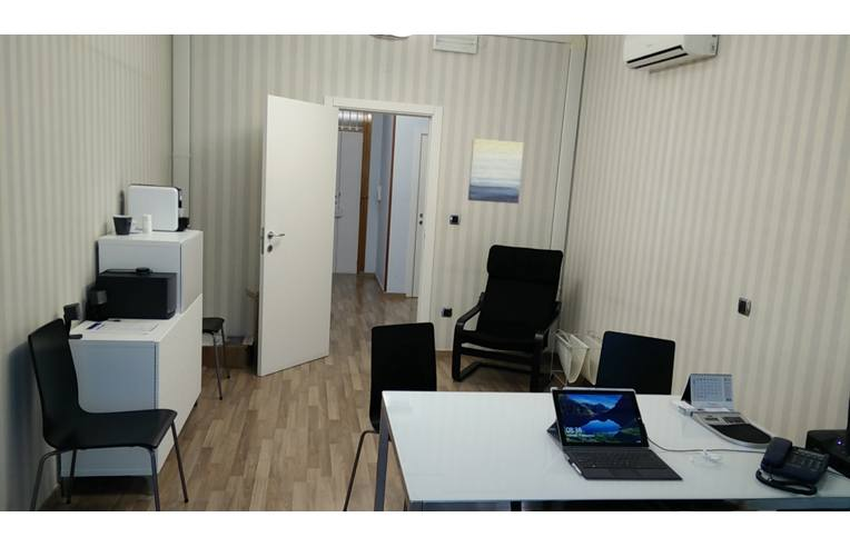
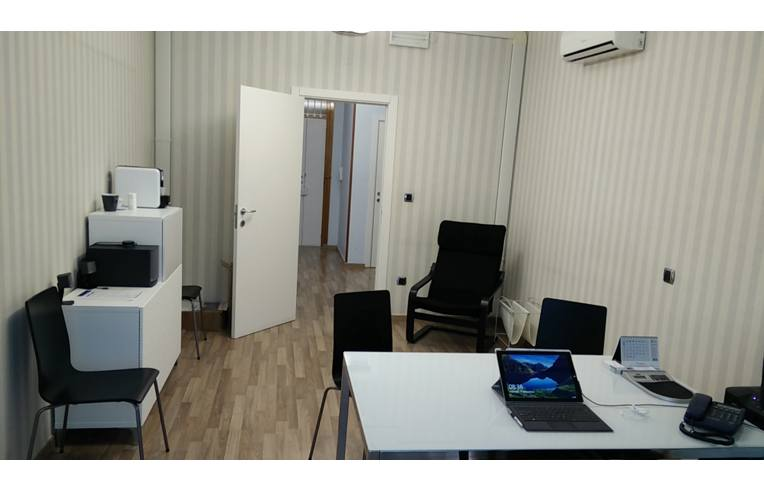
- wall art [467,138,525,205]
